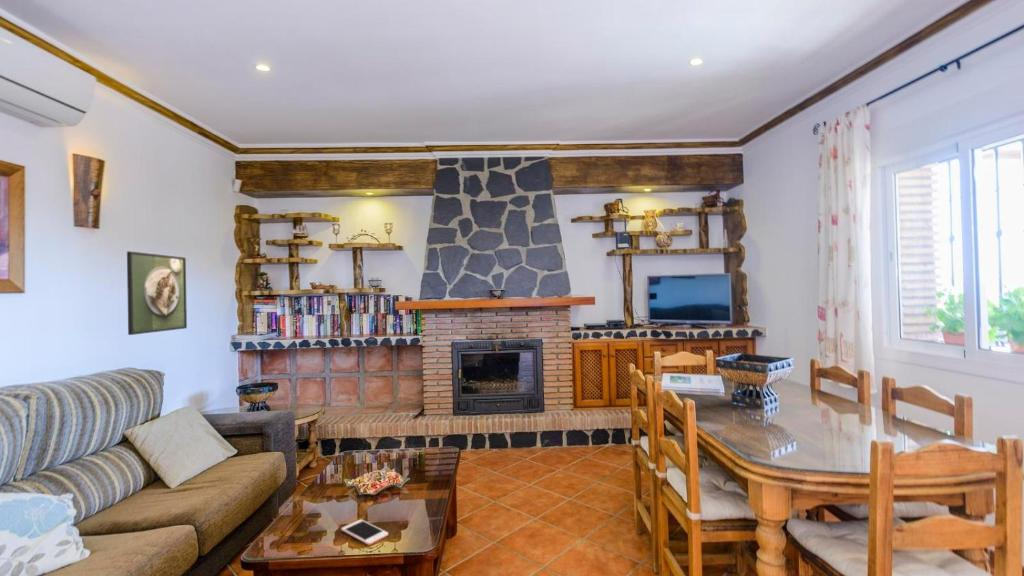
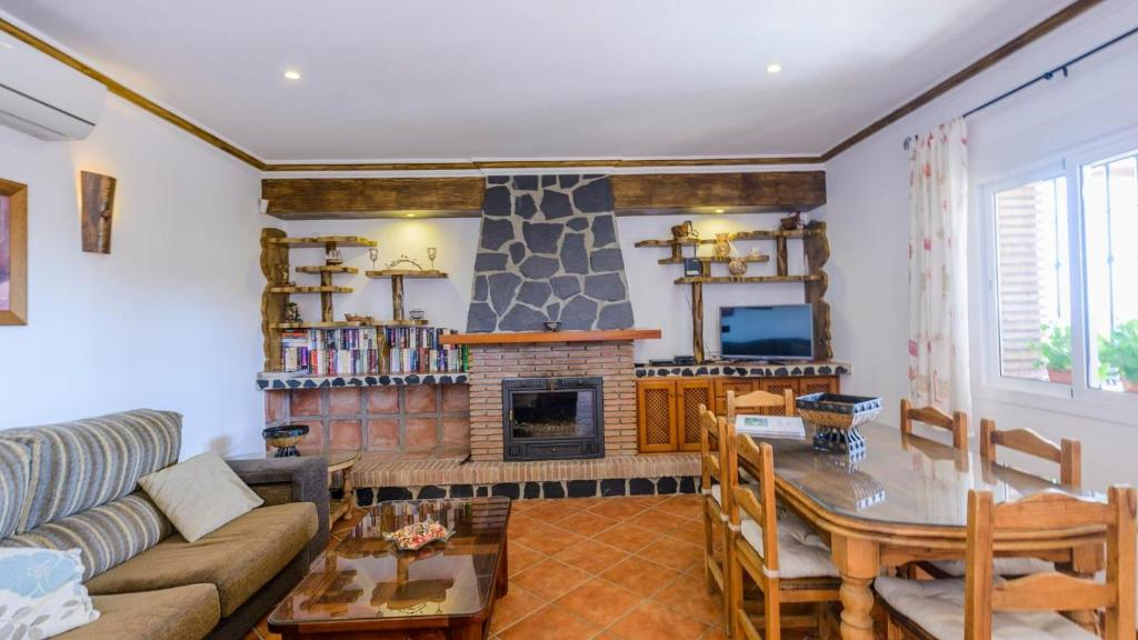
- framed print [126,250,188,336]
- cell phone [340,518,389,546]
